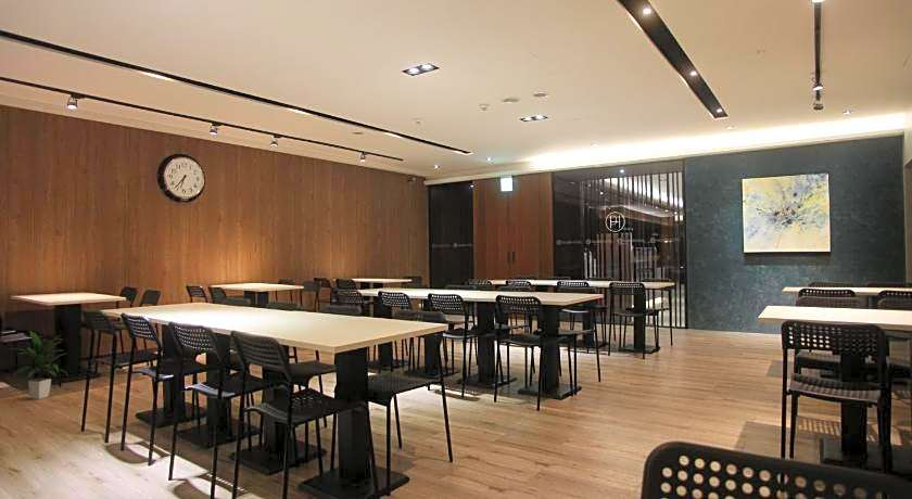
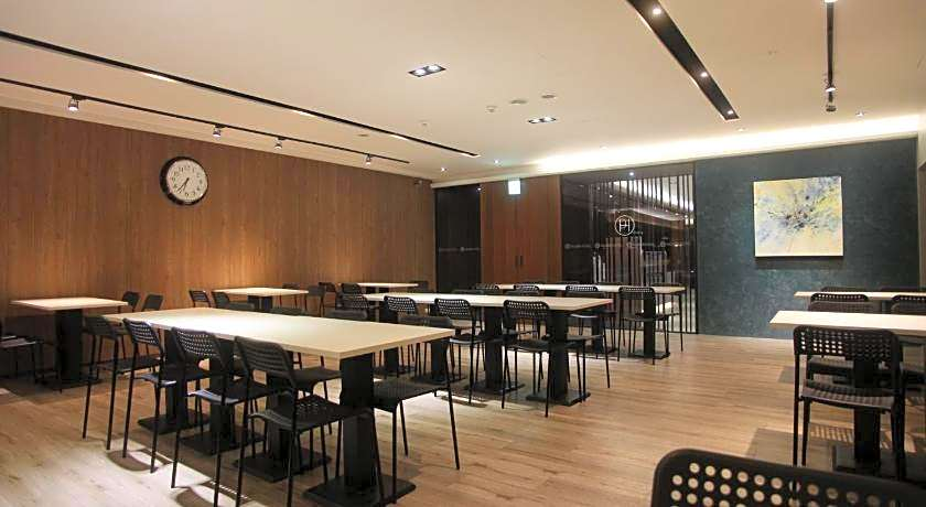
- indoor plant [9,331,69,400]
